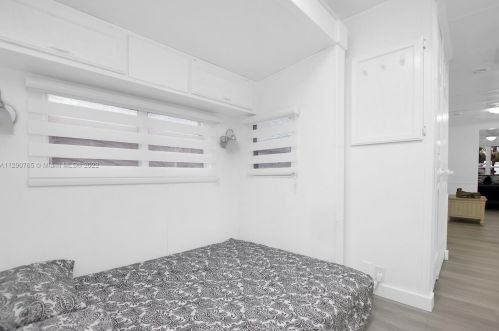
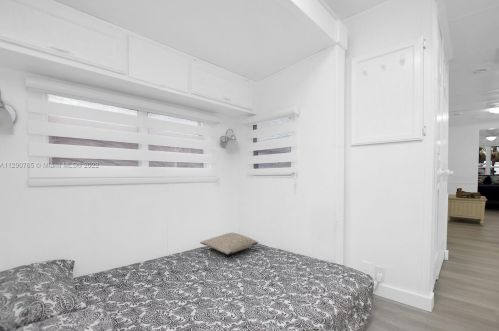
+ pillow [199,232,260,256]
